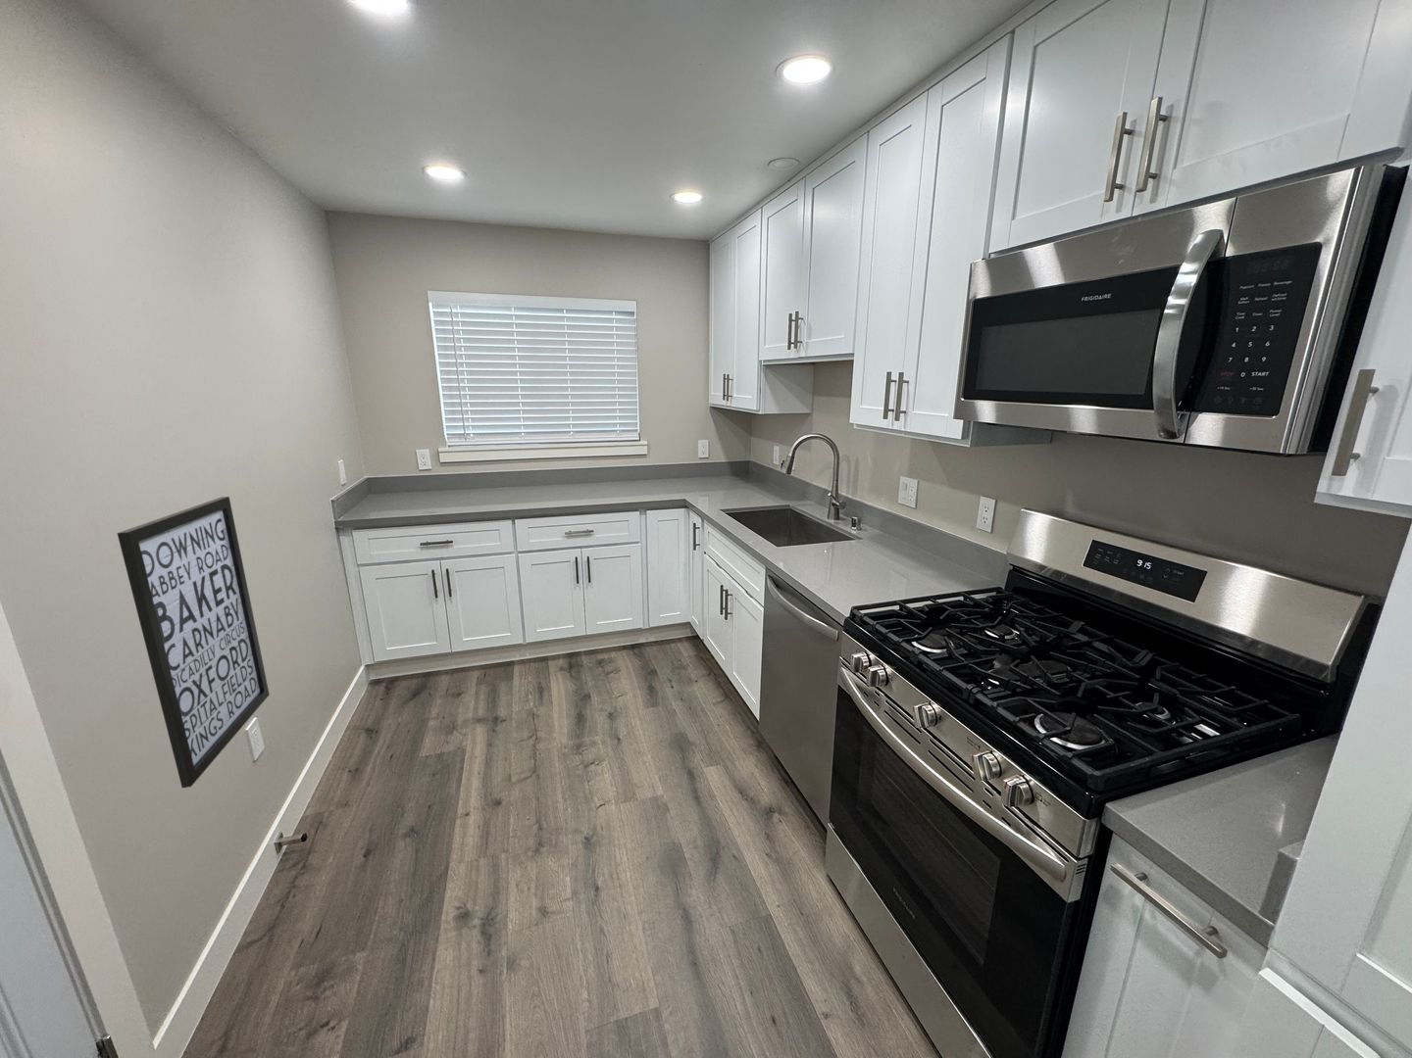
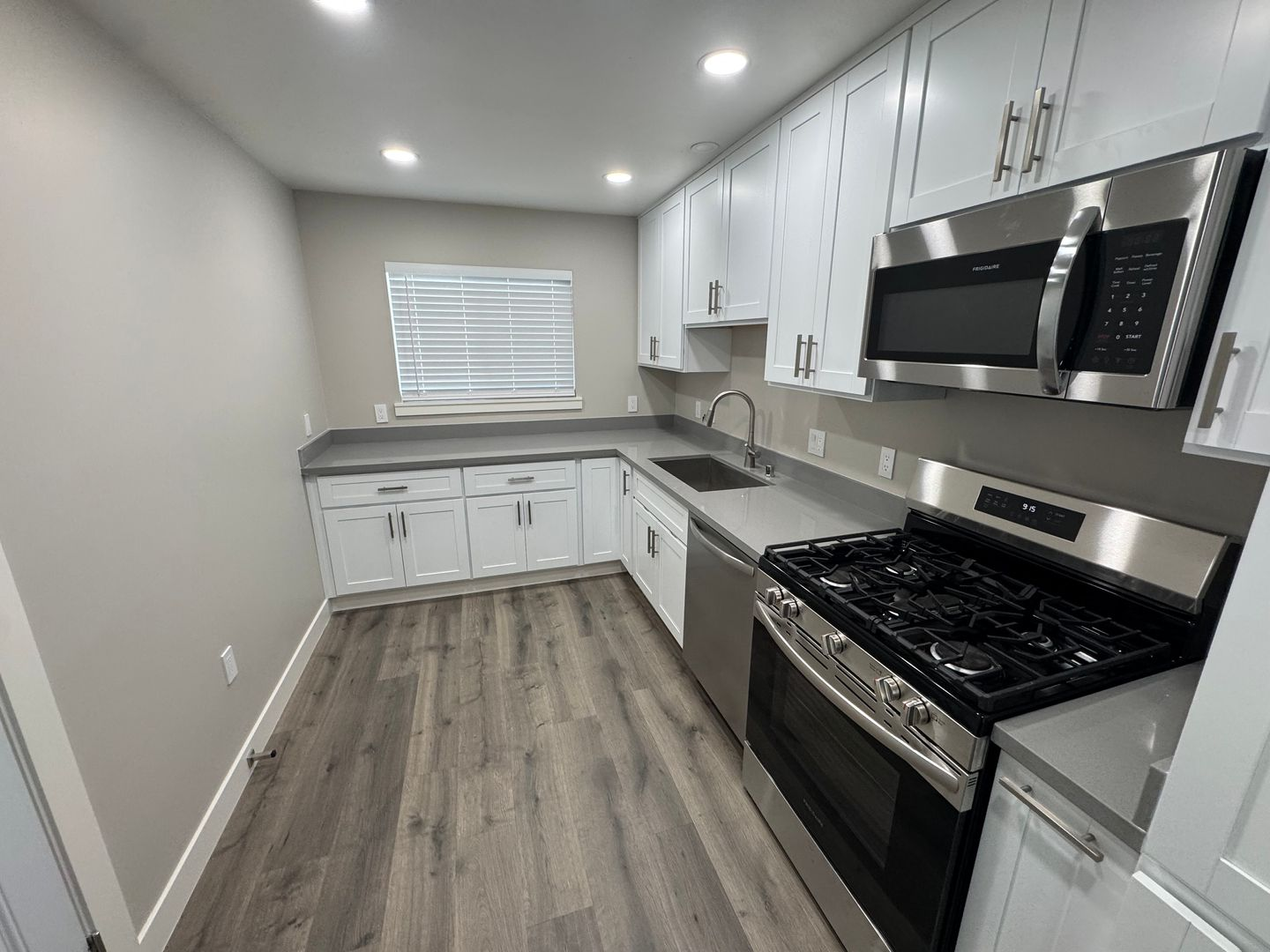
- wall art [117,496,270,789]
